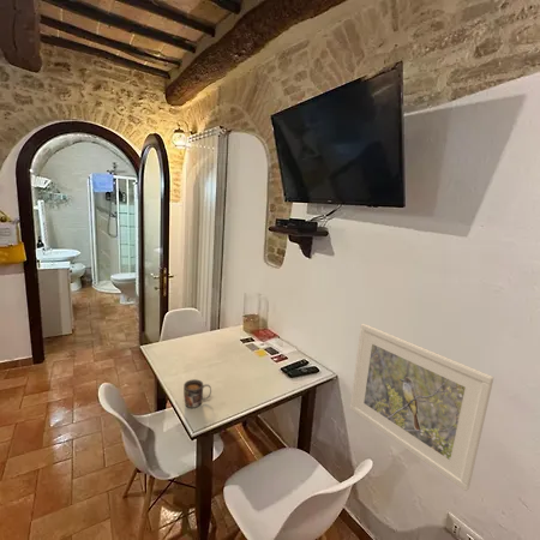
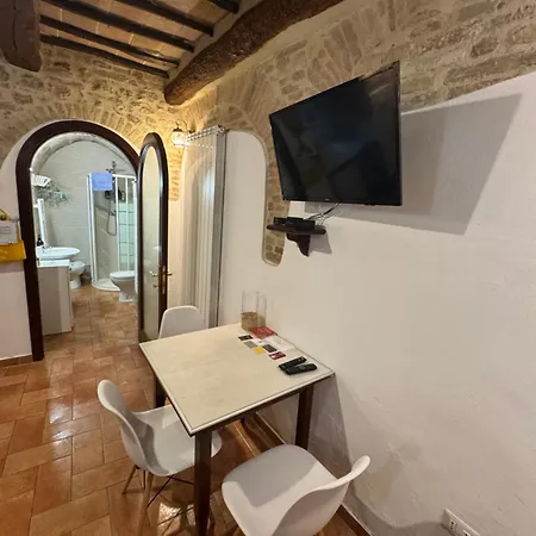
- mug [182,378,212,409]
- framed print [349,323,494,492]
